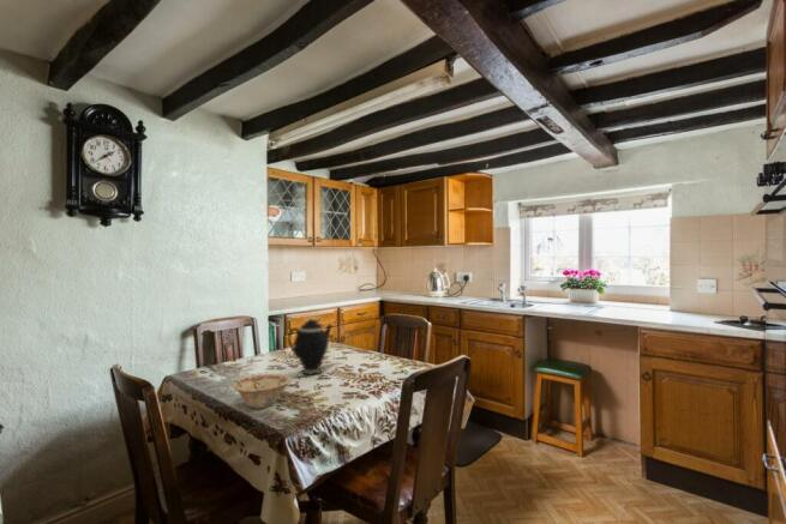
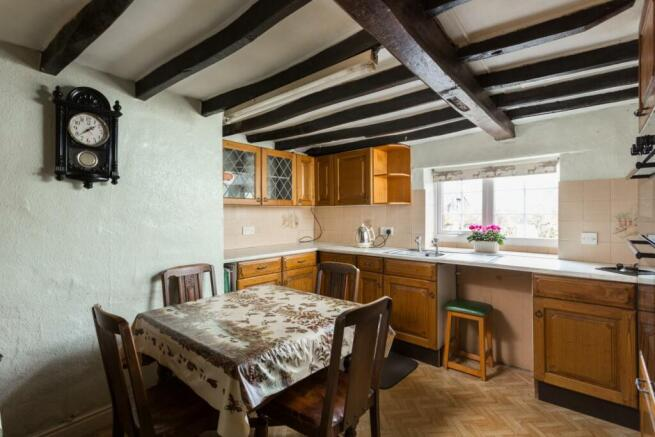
- teapot [287,314,335,377]
- dish [230,373,293,410]
